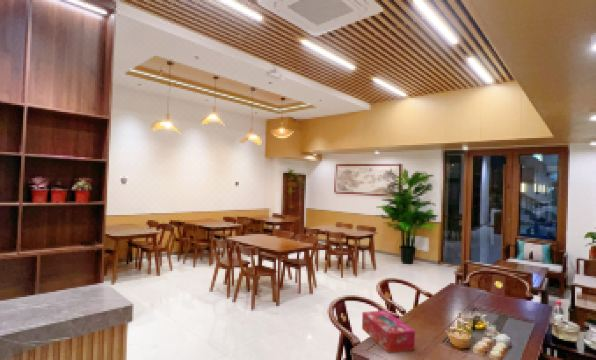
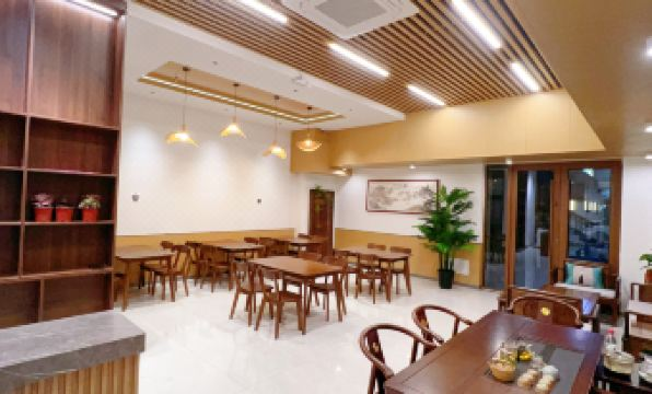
- tissue box [361,309,416,354]
